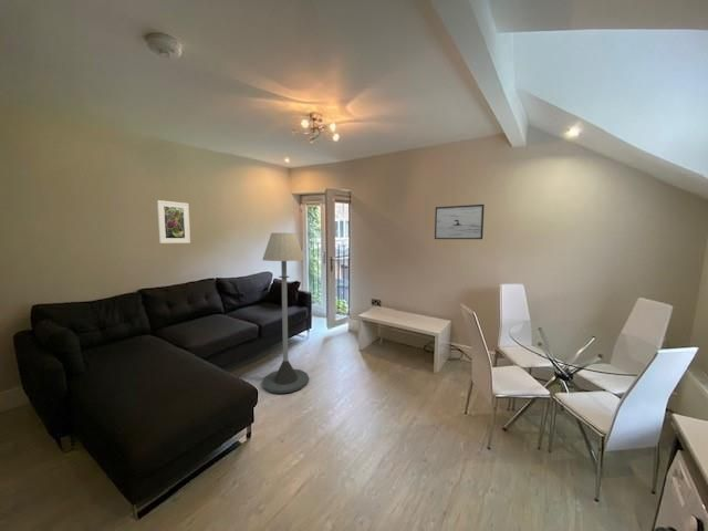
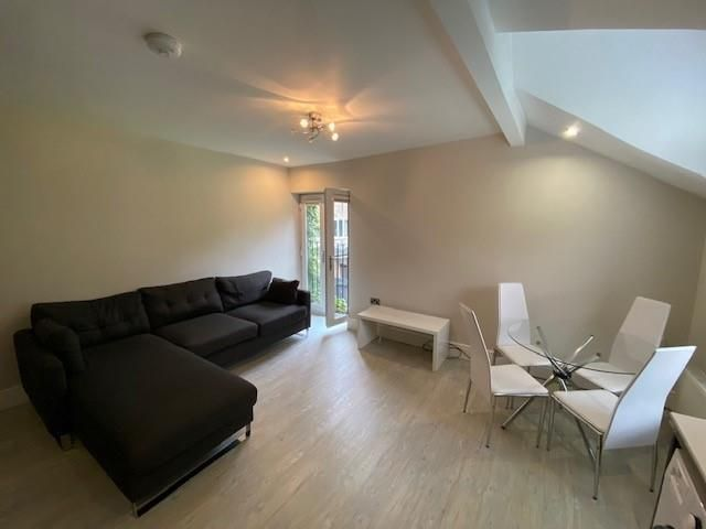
- floor lamp [261,232,310,394]
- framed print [434,204,486,240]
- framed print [156,199,191,244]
